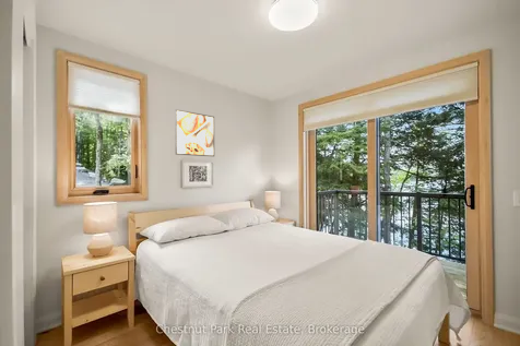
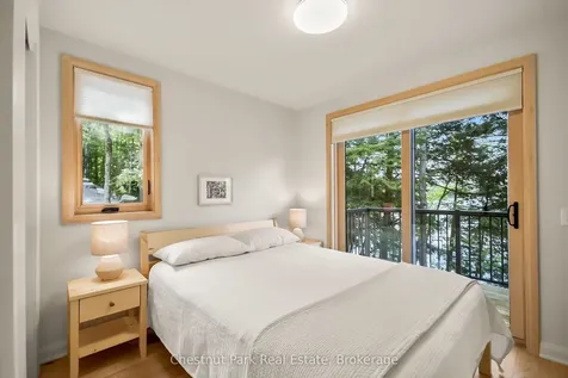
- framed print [174,108,215,157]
